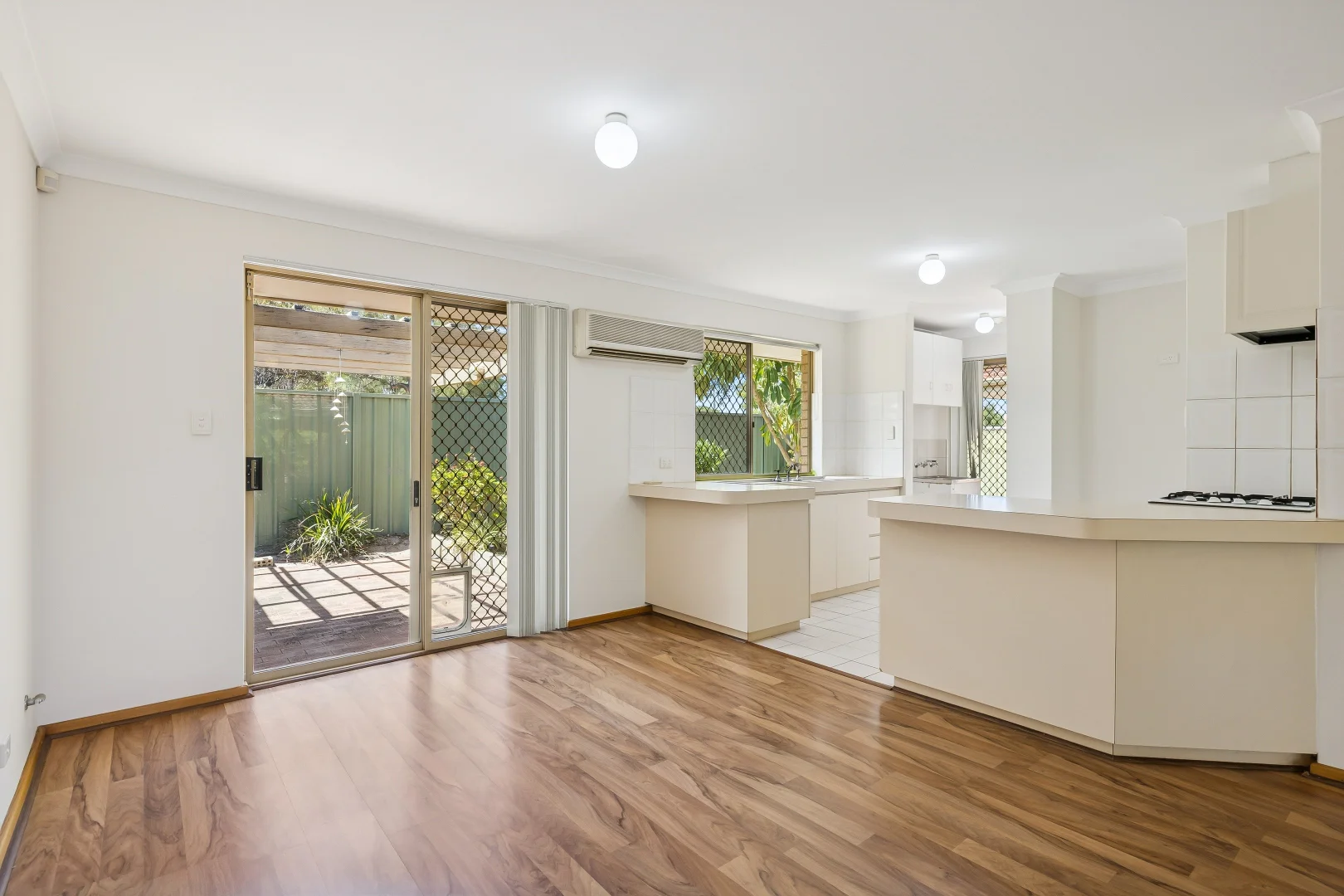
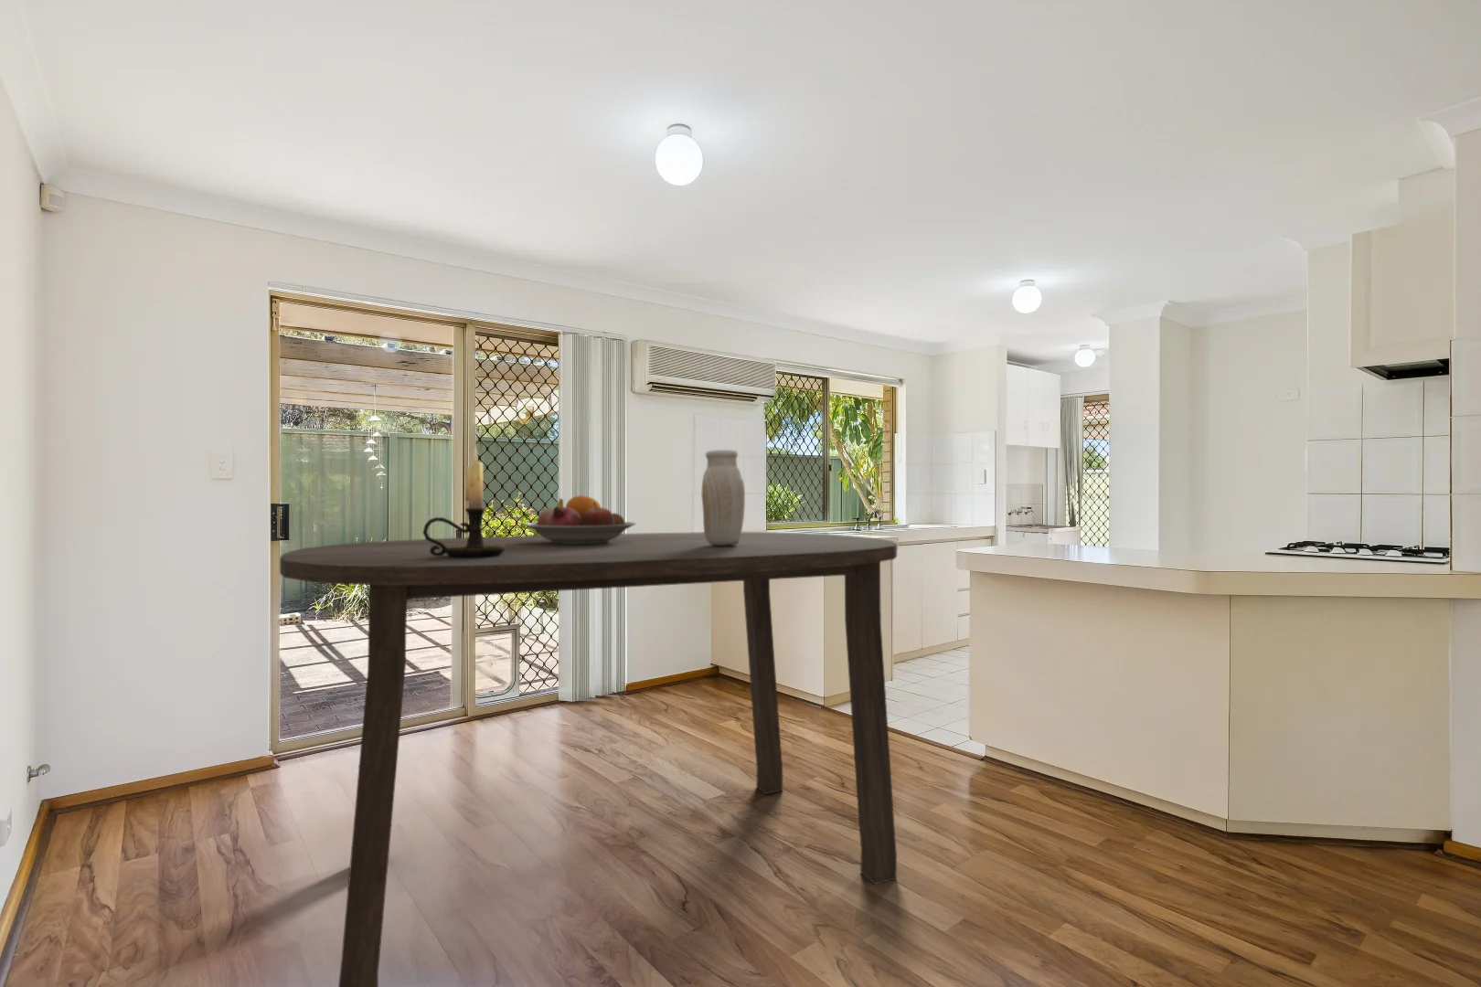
+ vase [700,448,746,545]
+ dining table [279,531,898,987]
+ fruit bowl [523,495,637,544]
+ candle holder [421,447,506,558]
